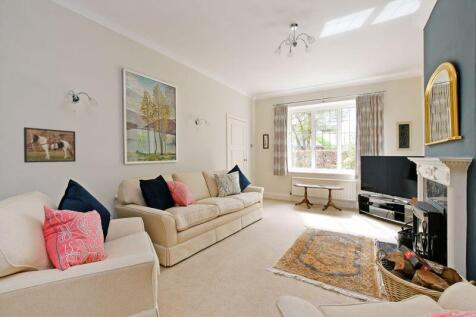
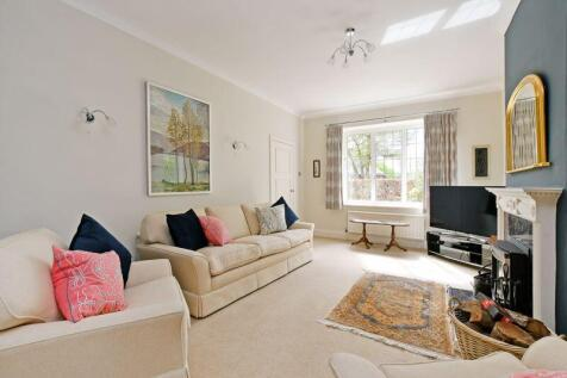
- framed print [23,126,77,164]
